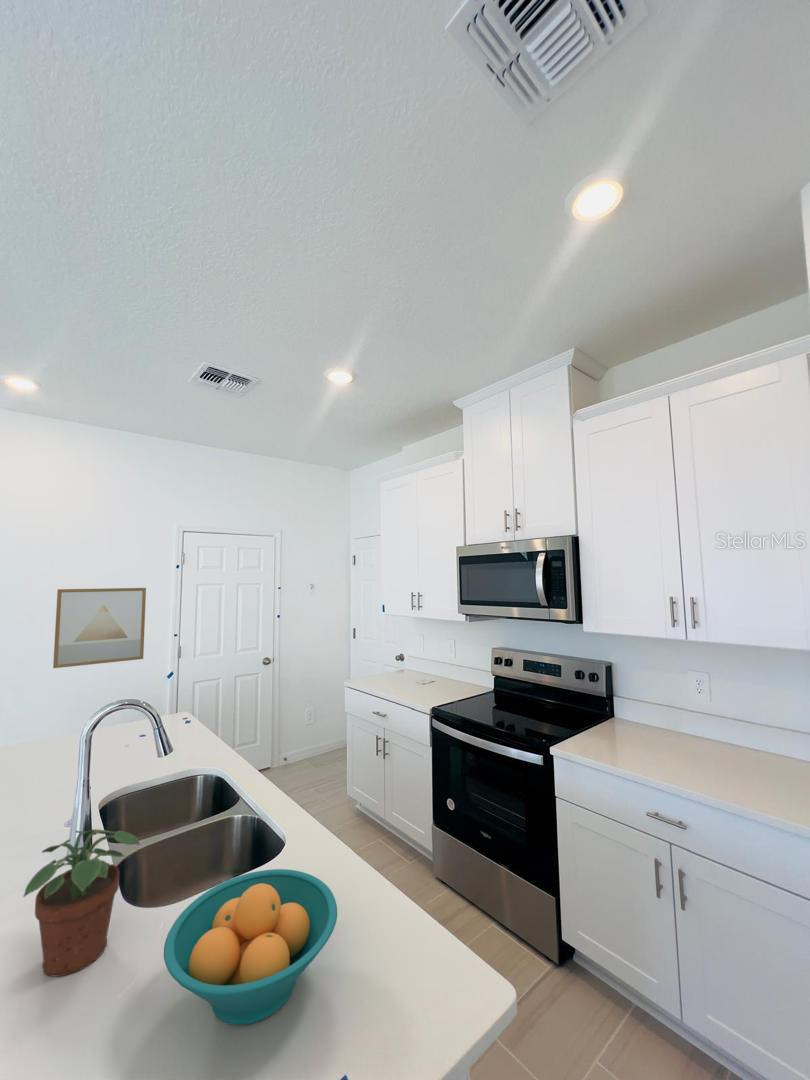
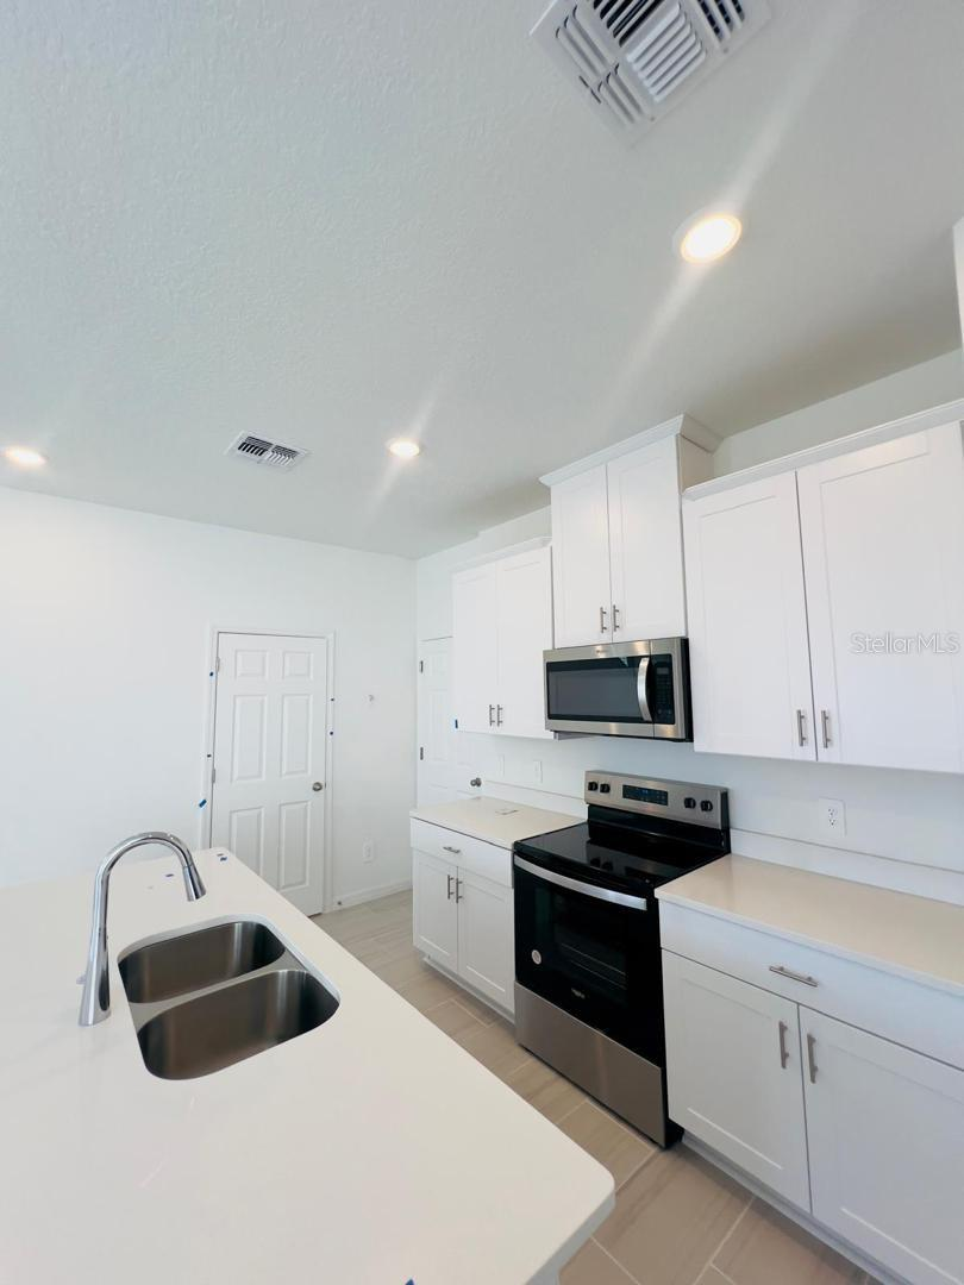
- potted plant [22,828,141,977]
- fruit bowl [163,868,338,1026]
- wall art [52,587,147,669]
